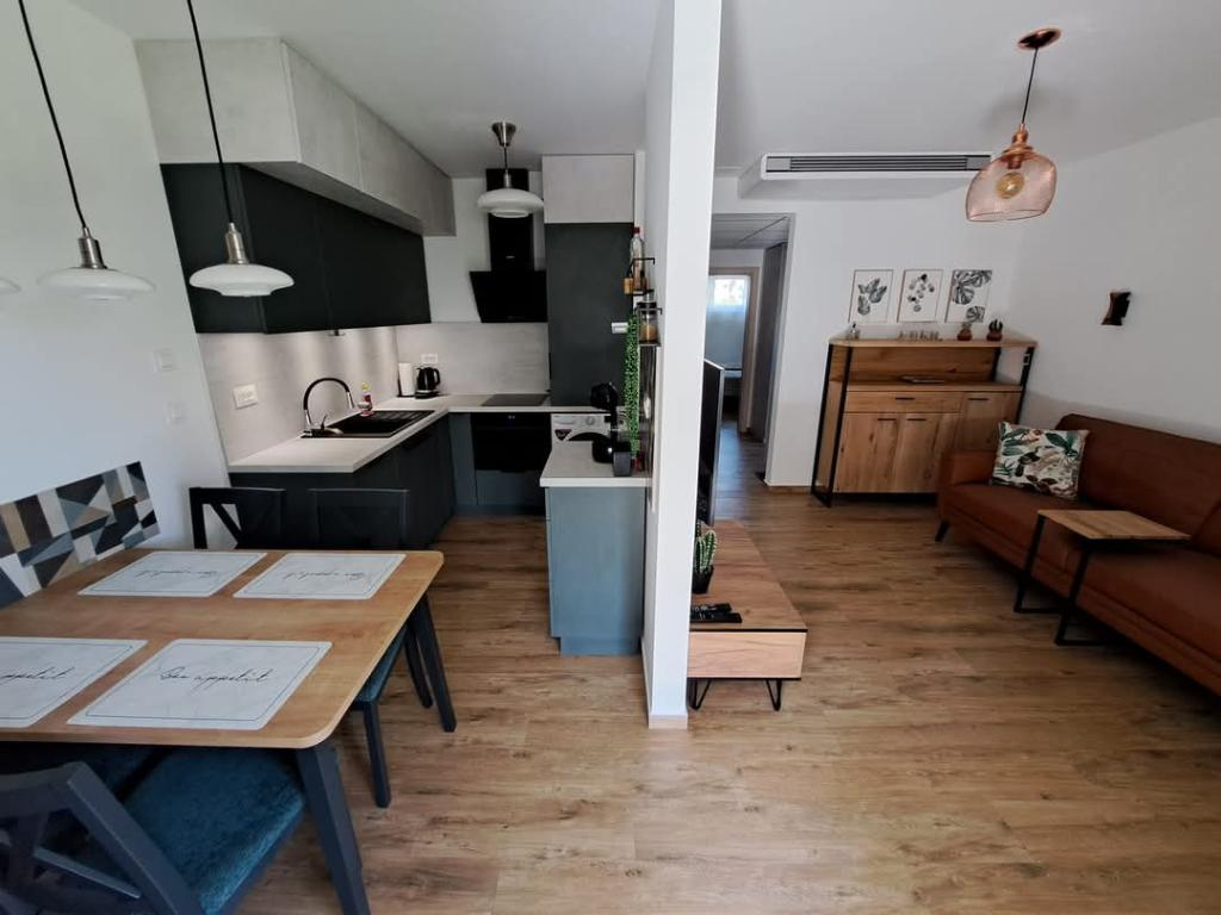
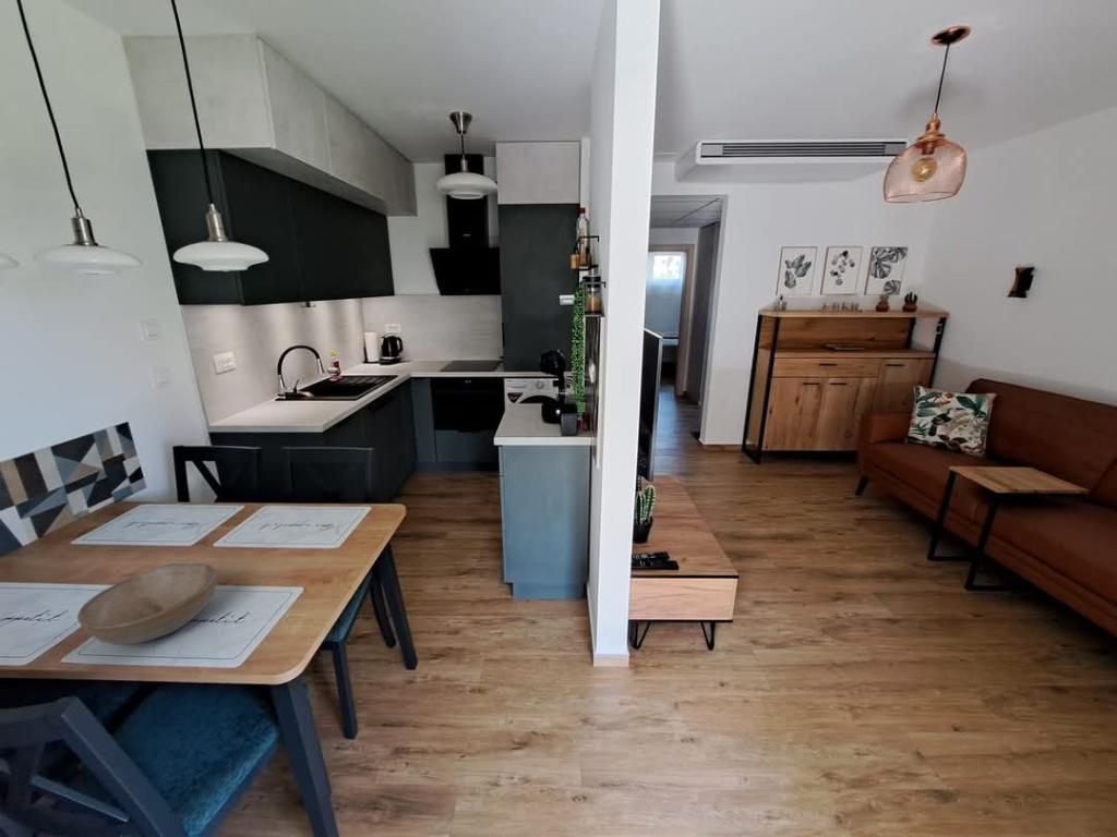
+ bowl [76,561,218,645]
